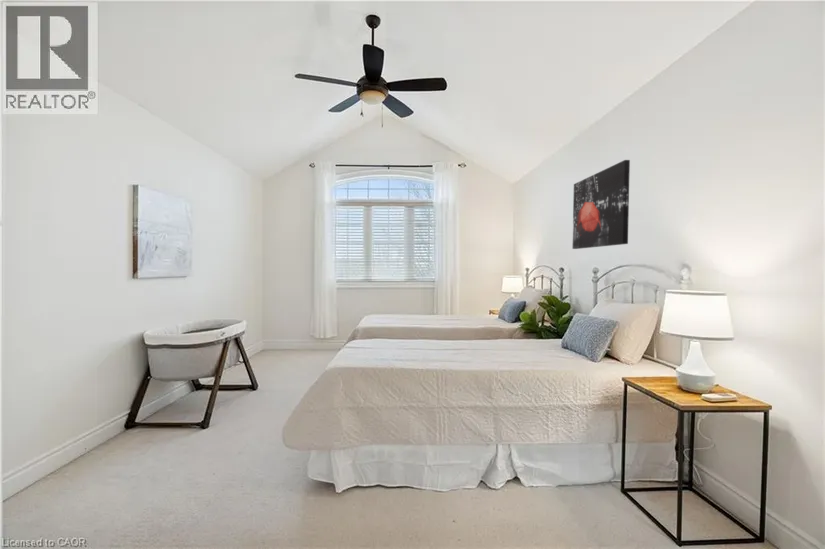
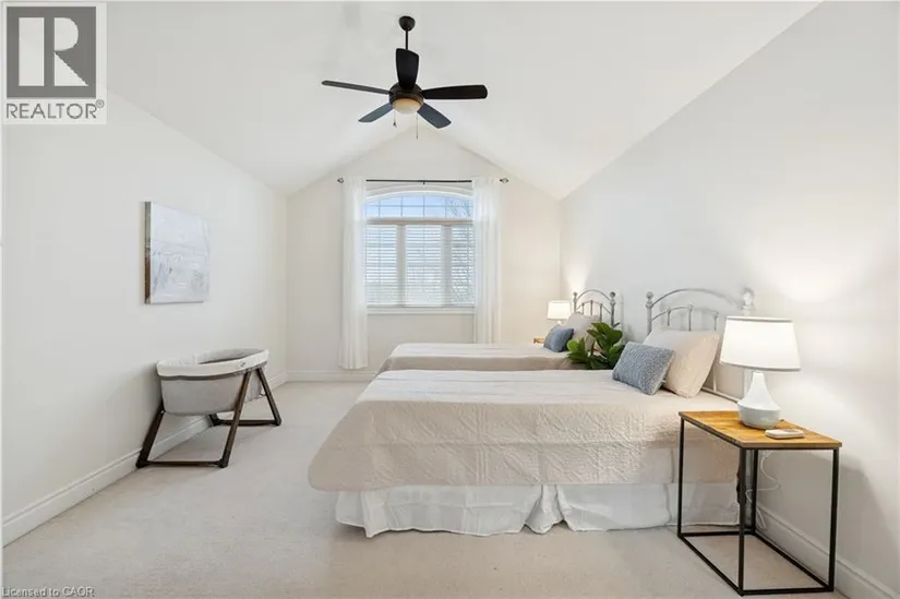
- wall art [572,159,631,250]
